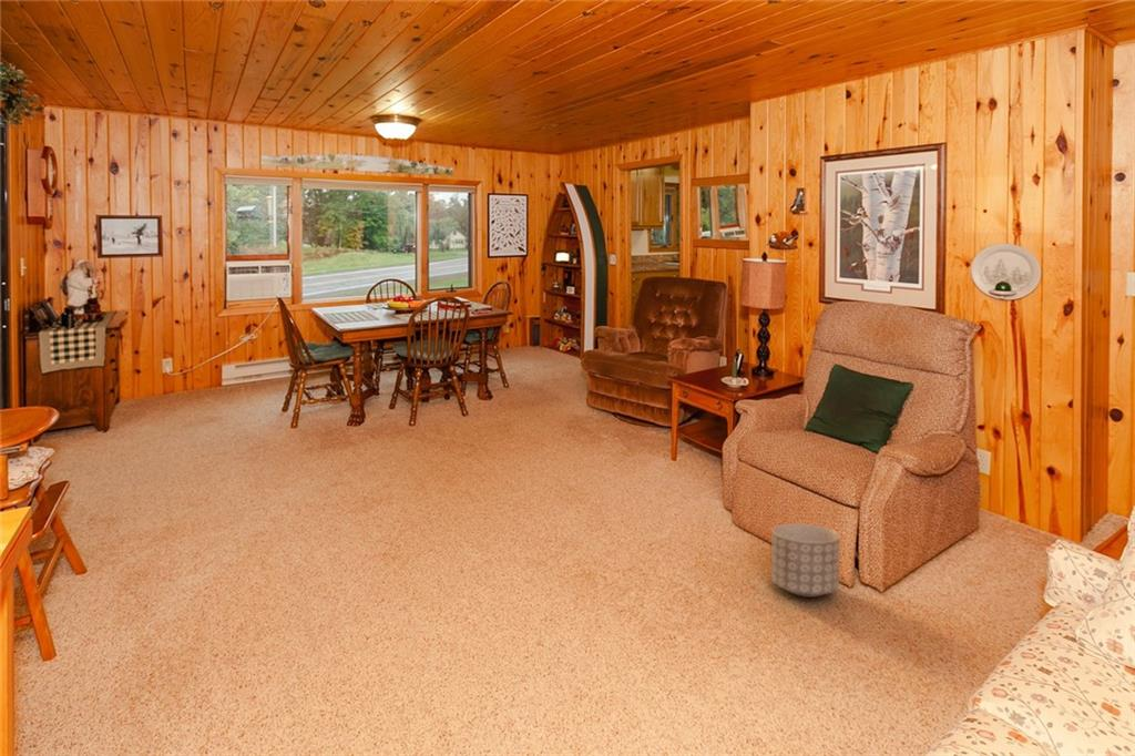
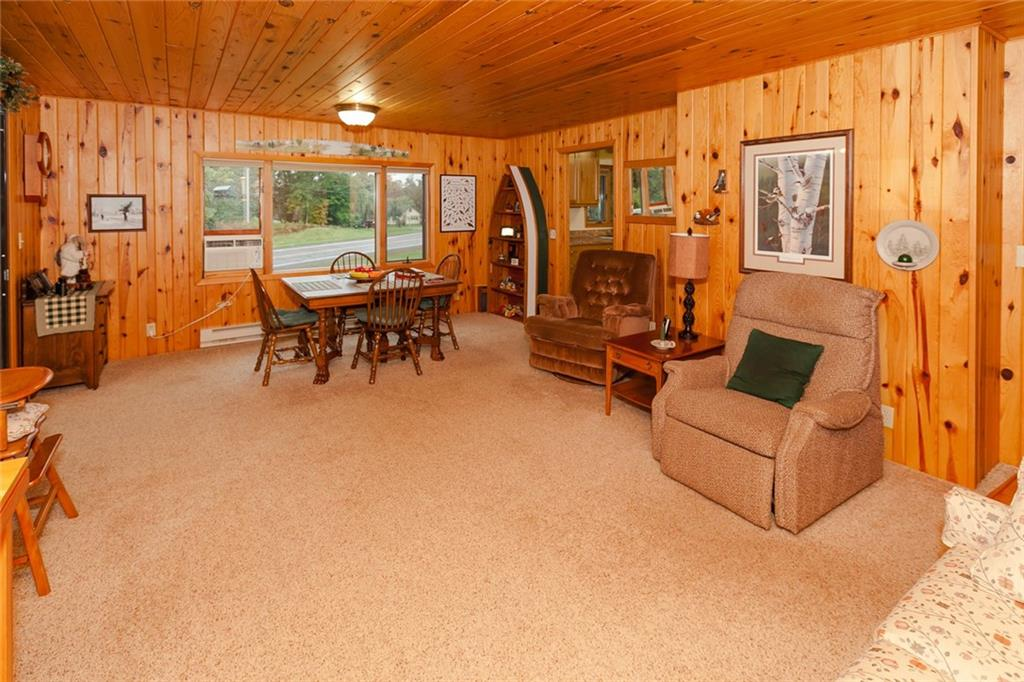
- planter [770,522,841,599]
